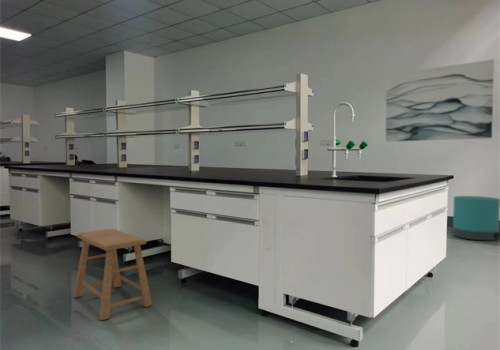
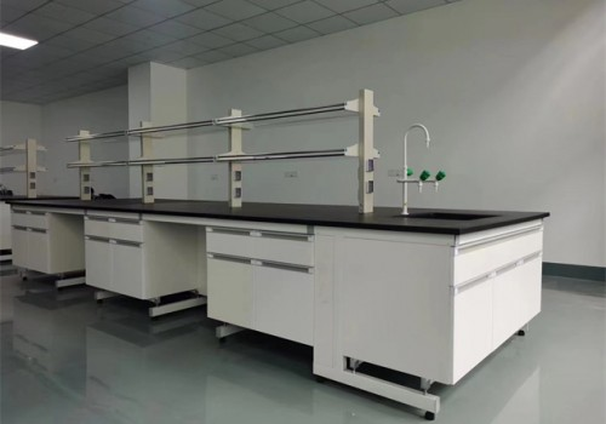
- wall art [385,58,495,143]
- stool [72,228,153,321]
- trash can [452,195,500,242]
